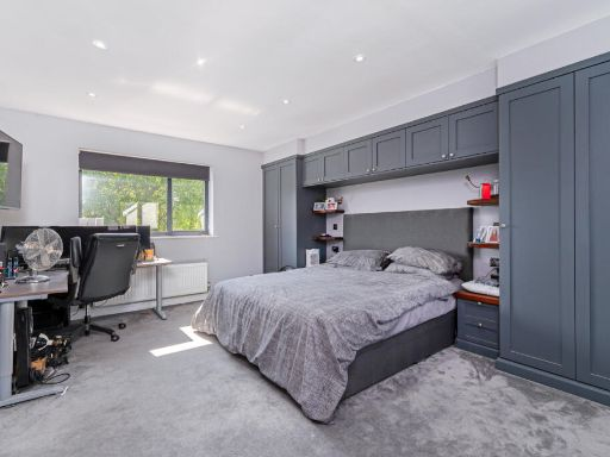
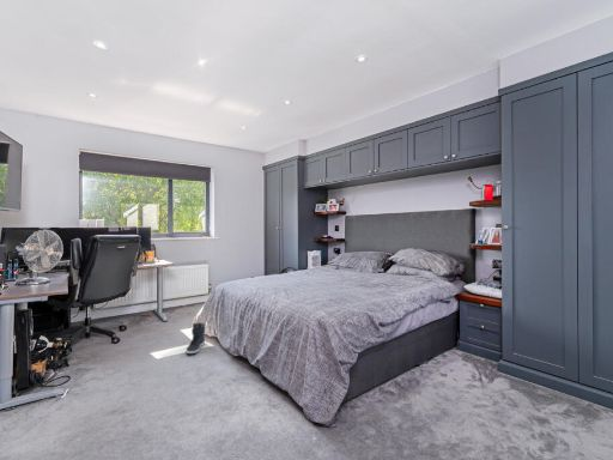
+ sneaker [184,322,206,355]
